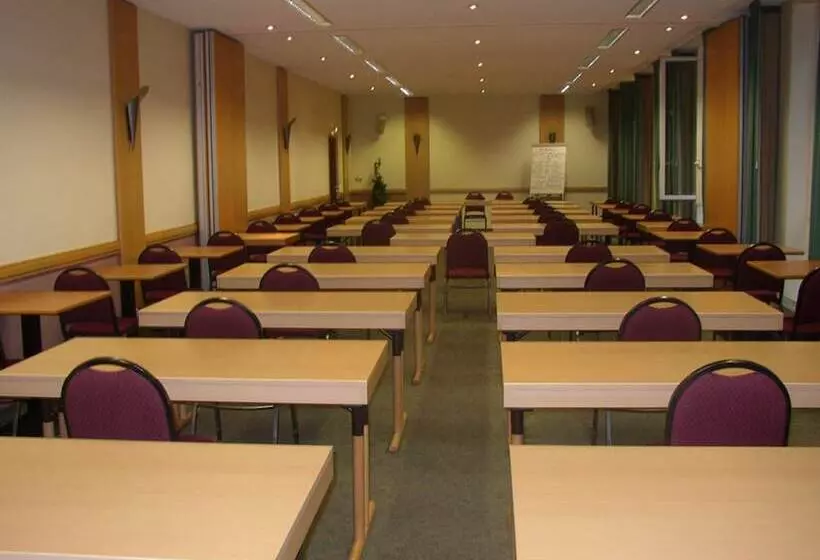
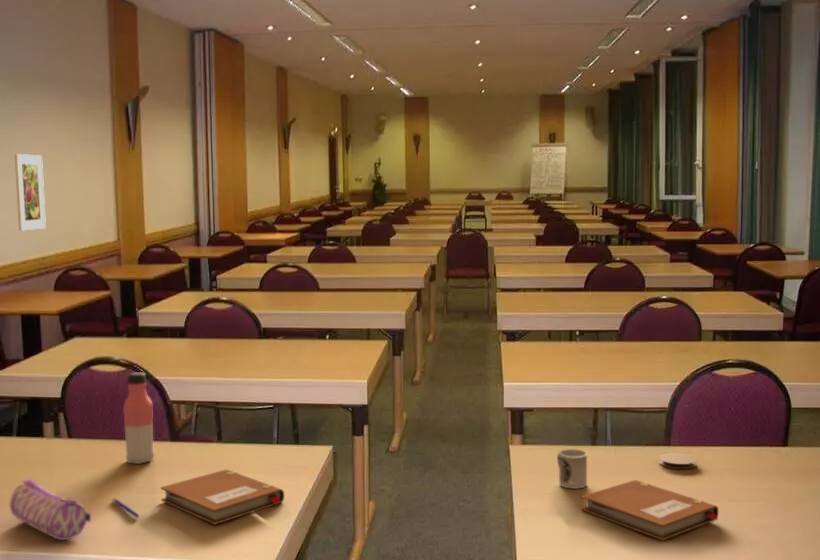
+ cup [556,448,588,490]
+ pencil case [9,478,92,541]
+ coaster [658,452,697,470]
+ notebook [160,469,285,525]
+ water bottle [122,371,155,465]
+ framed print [14,153,47,232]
+ notebook [581,479,720,541]
+ pen [112,497,140,519]
